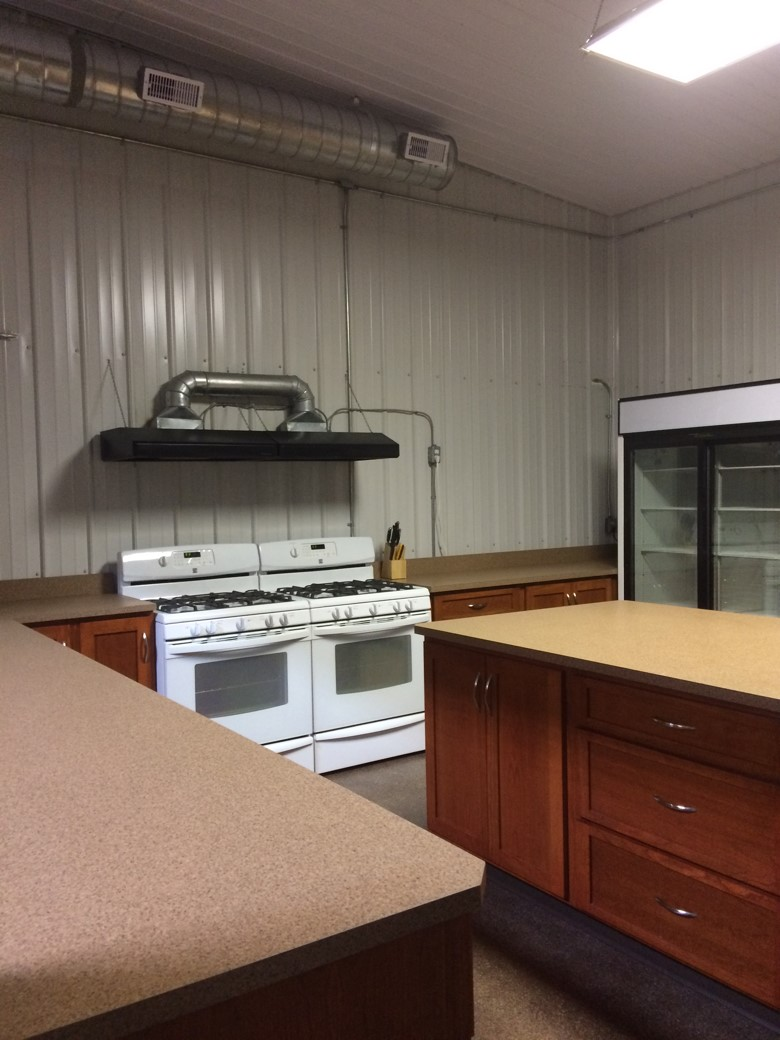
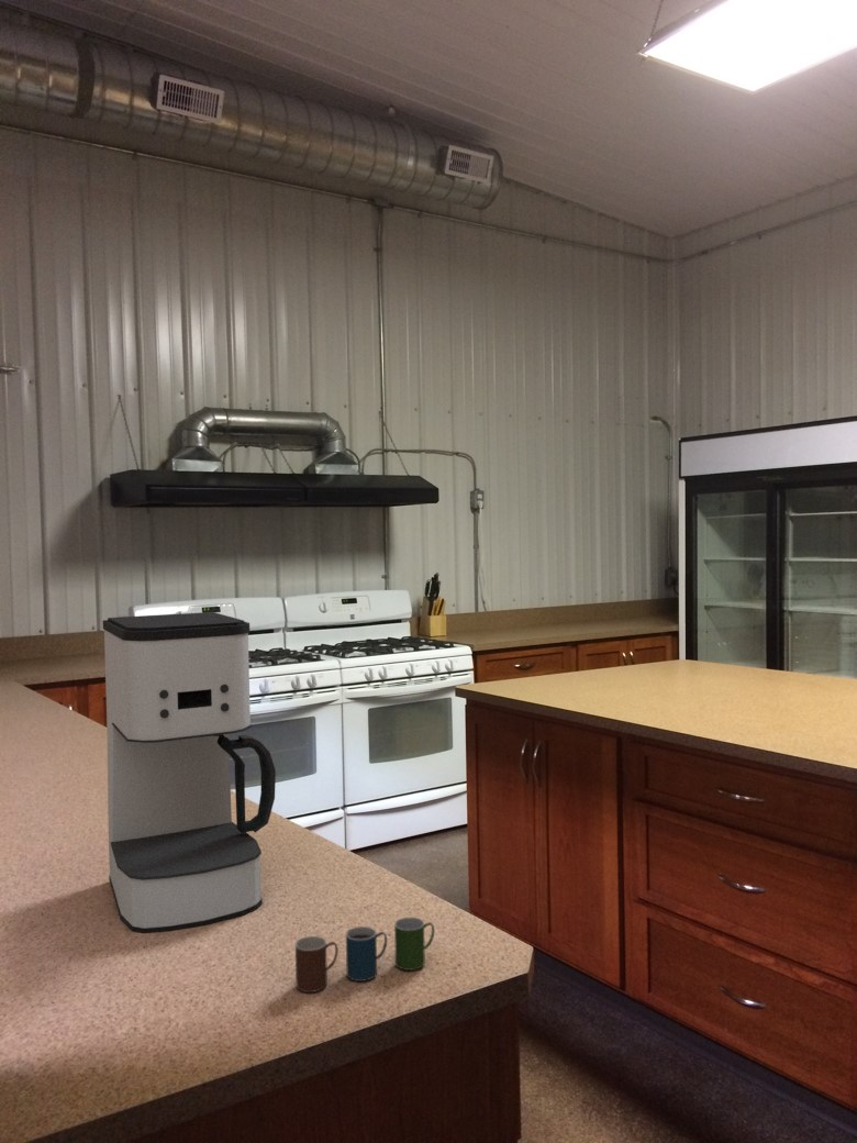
+ cup [294,917,435,994]
+ coffee maker [102,611,277,934]
